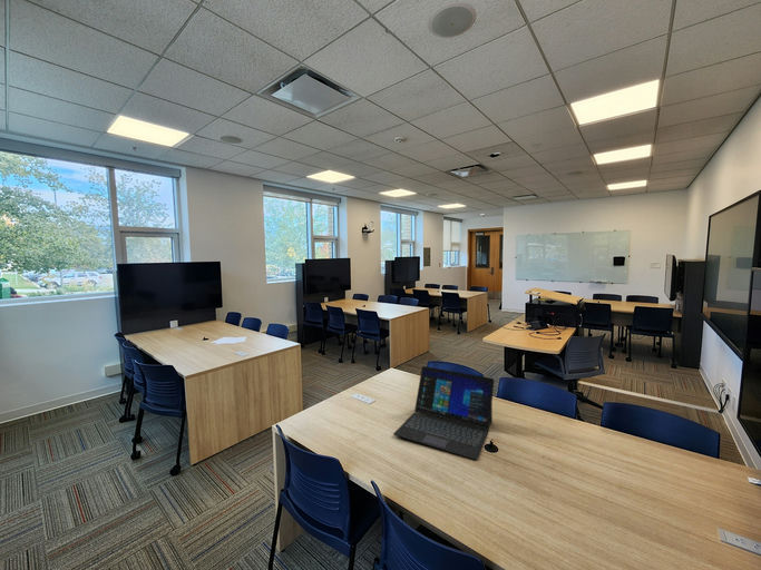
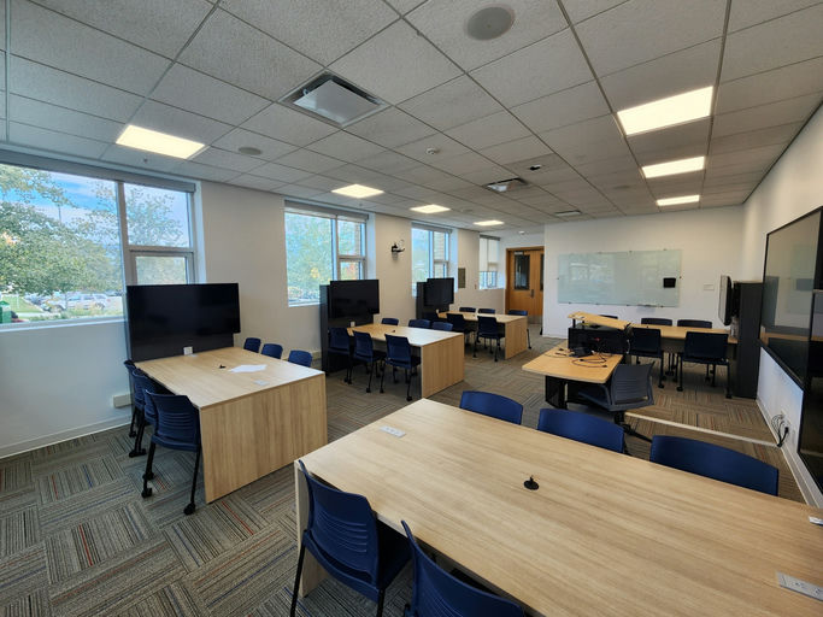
- laptop [392,365,495,461]
